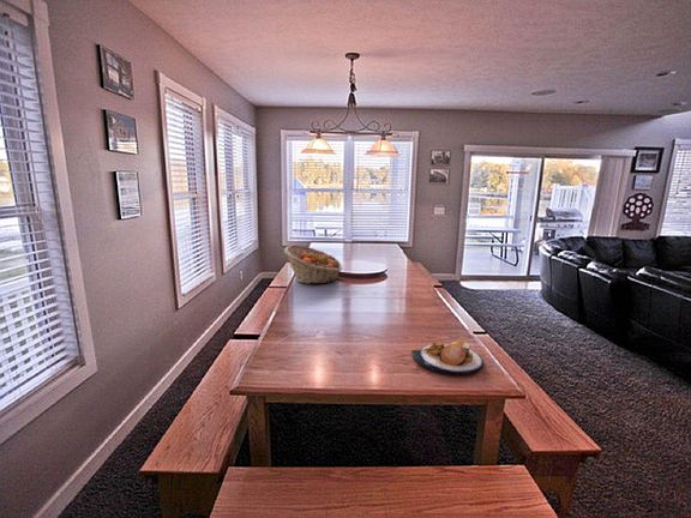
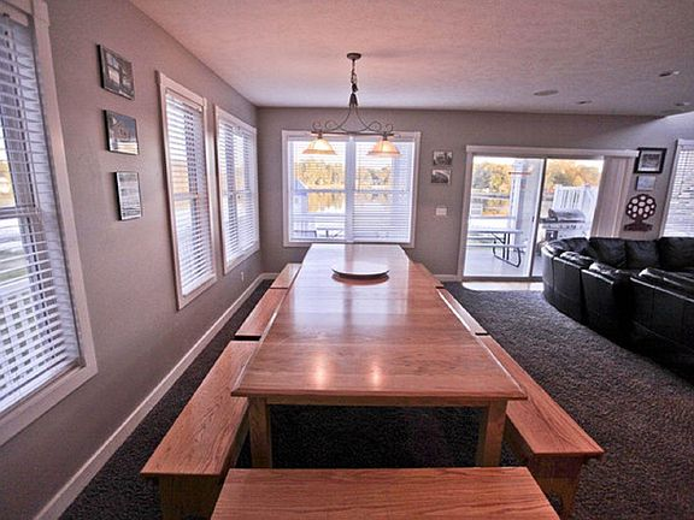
- fruit basket [283,243,343,285]
- plate [411,339,485,375]
